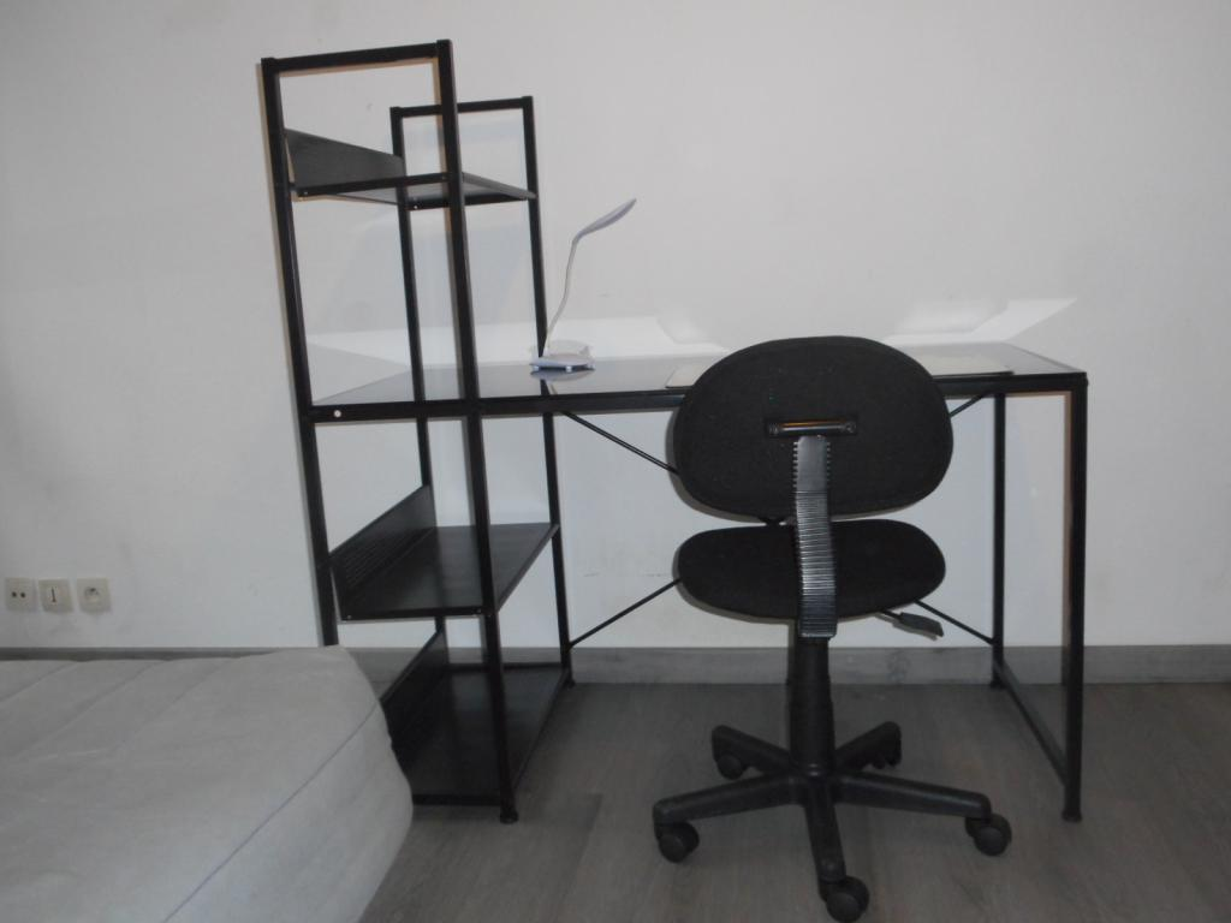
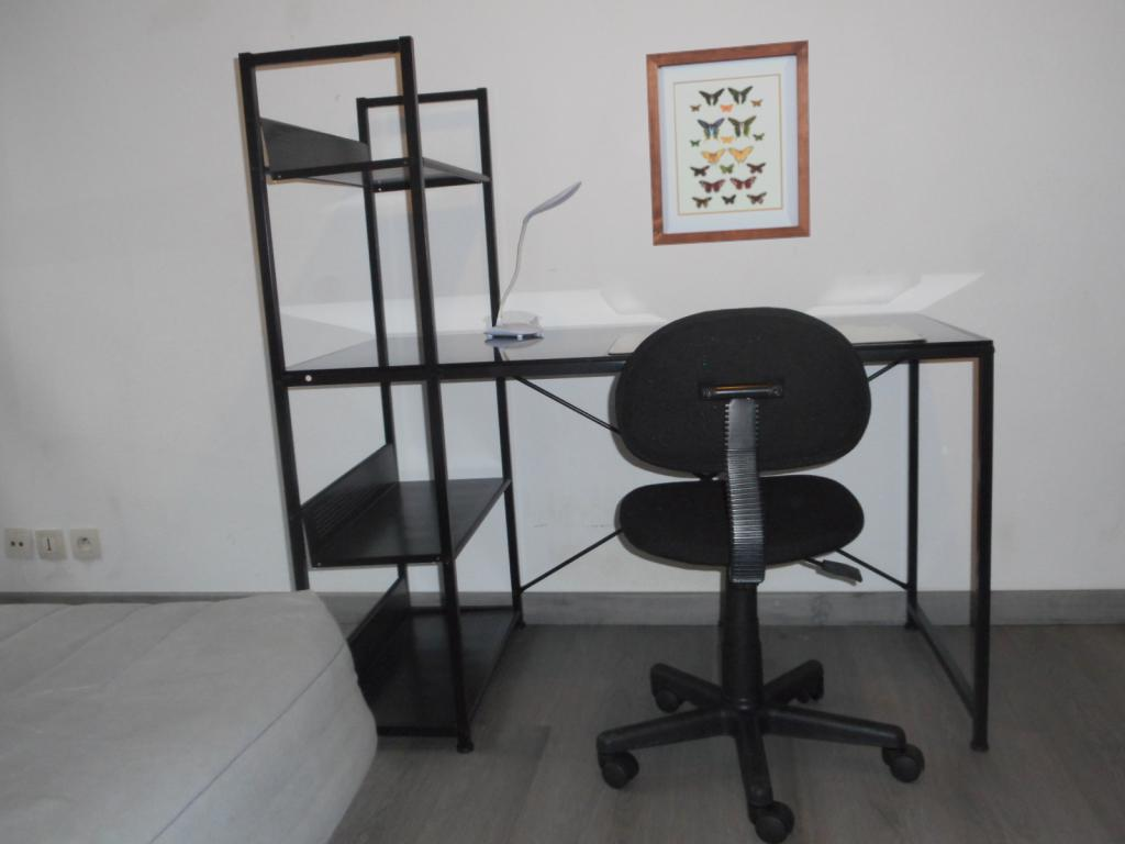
+ wall art [645,38,812,247]
